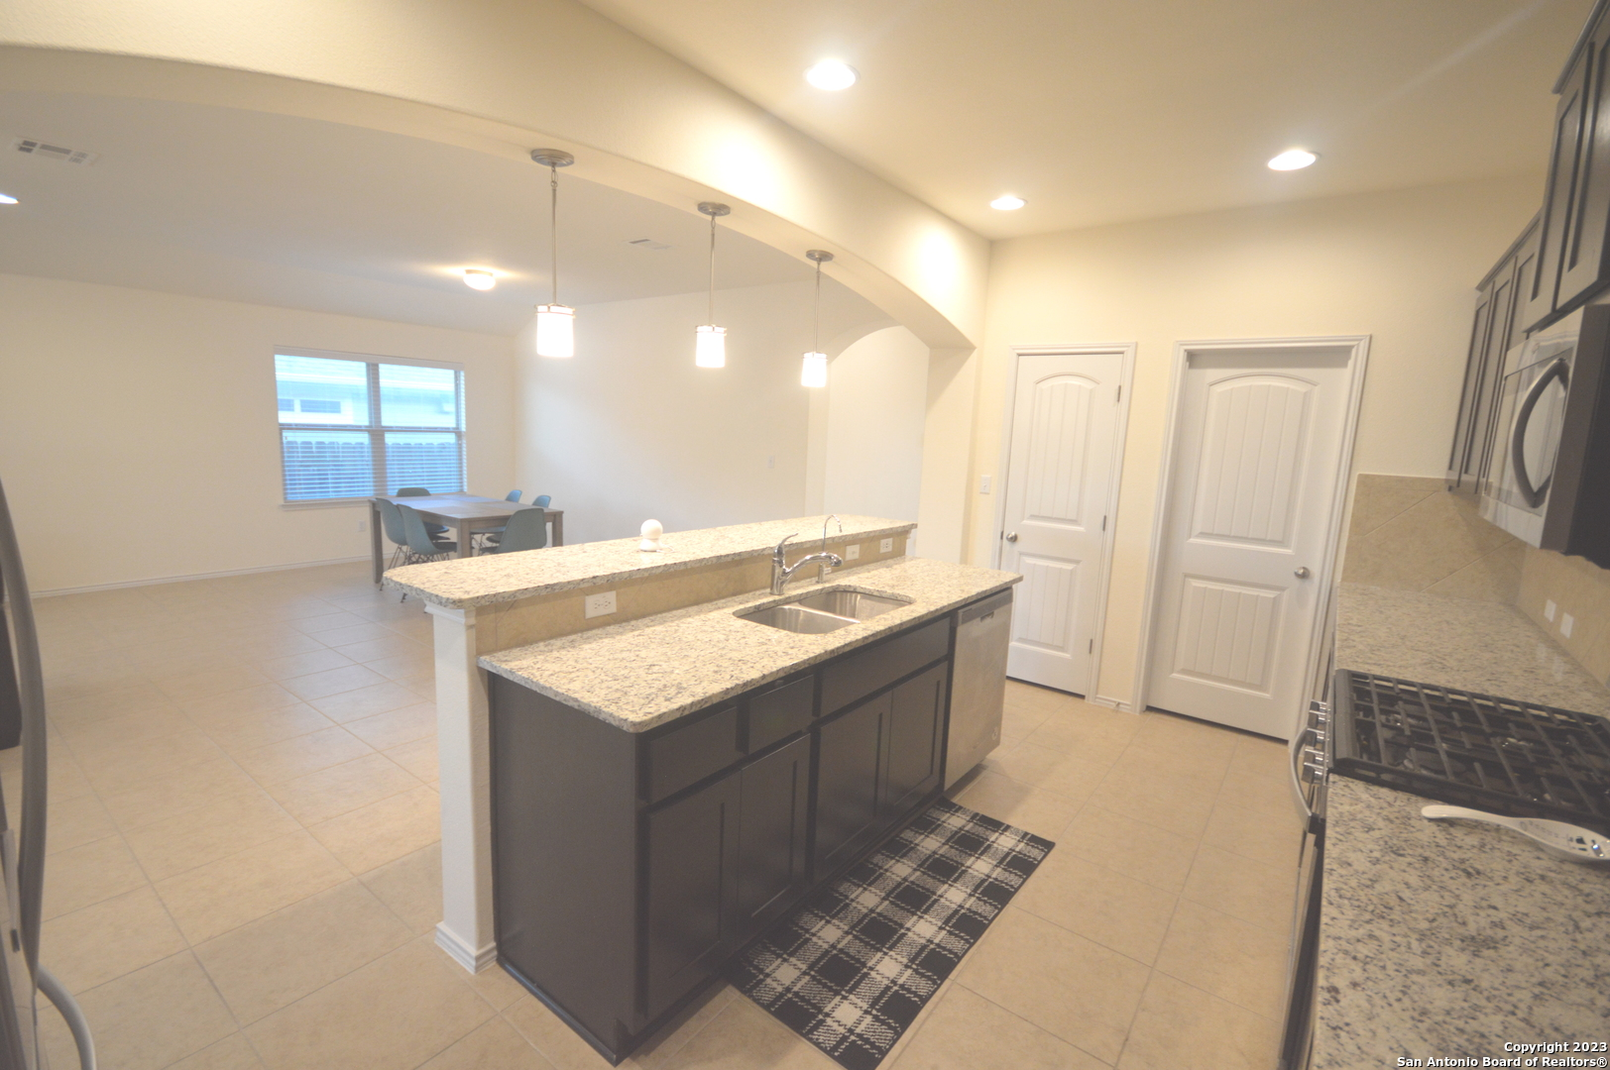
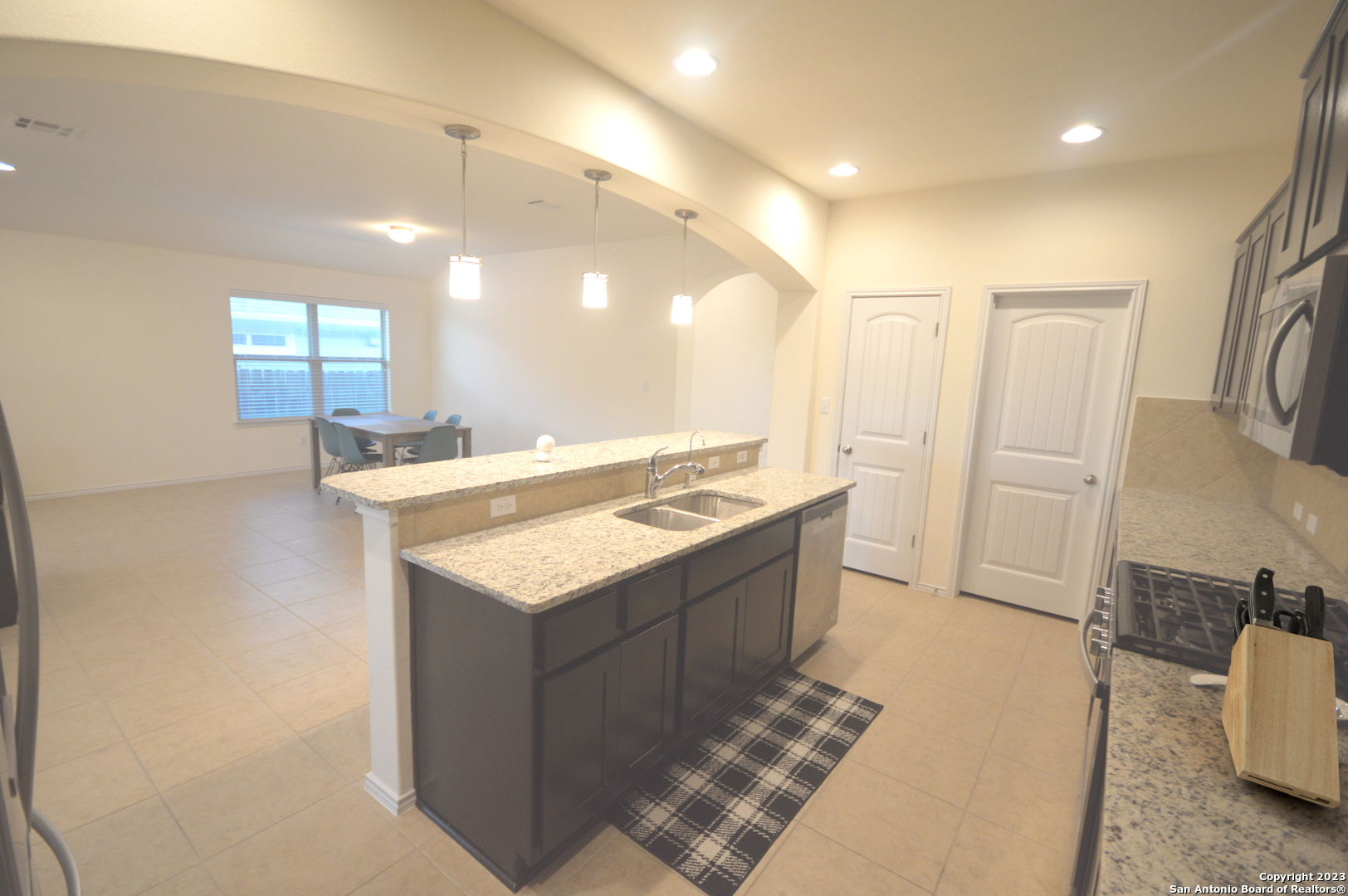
+ knife block [1220,565,1341,809]
